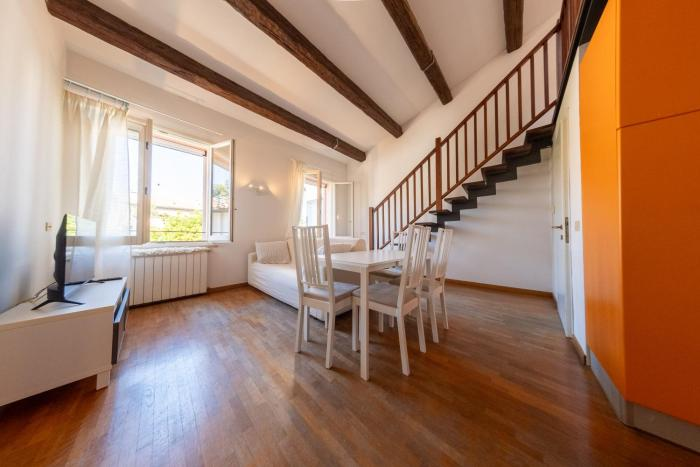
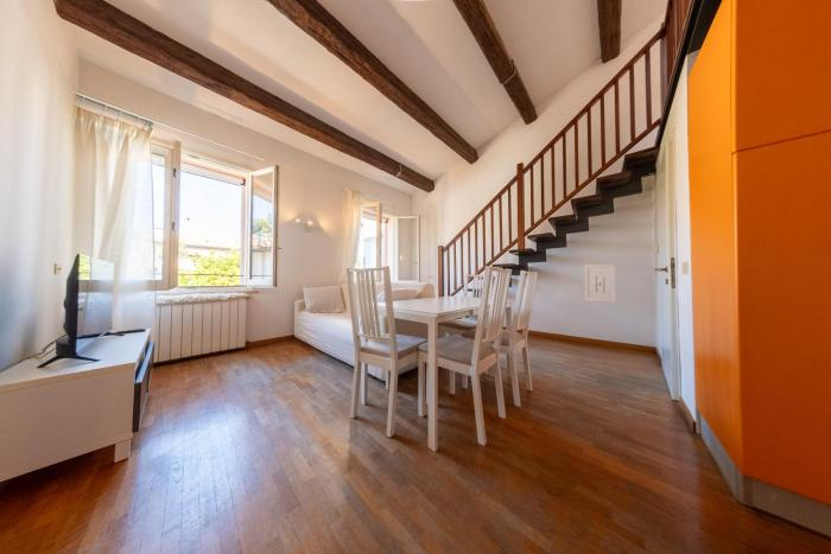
+ wall art [584,263,617,303]
